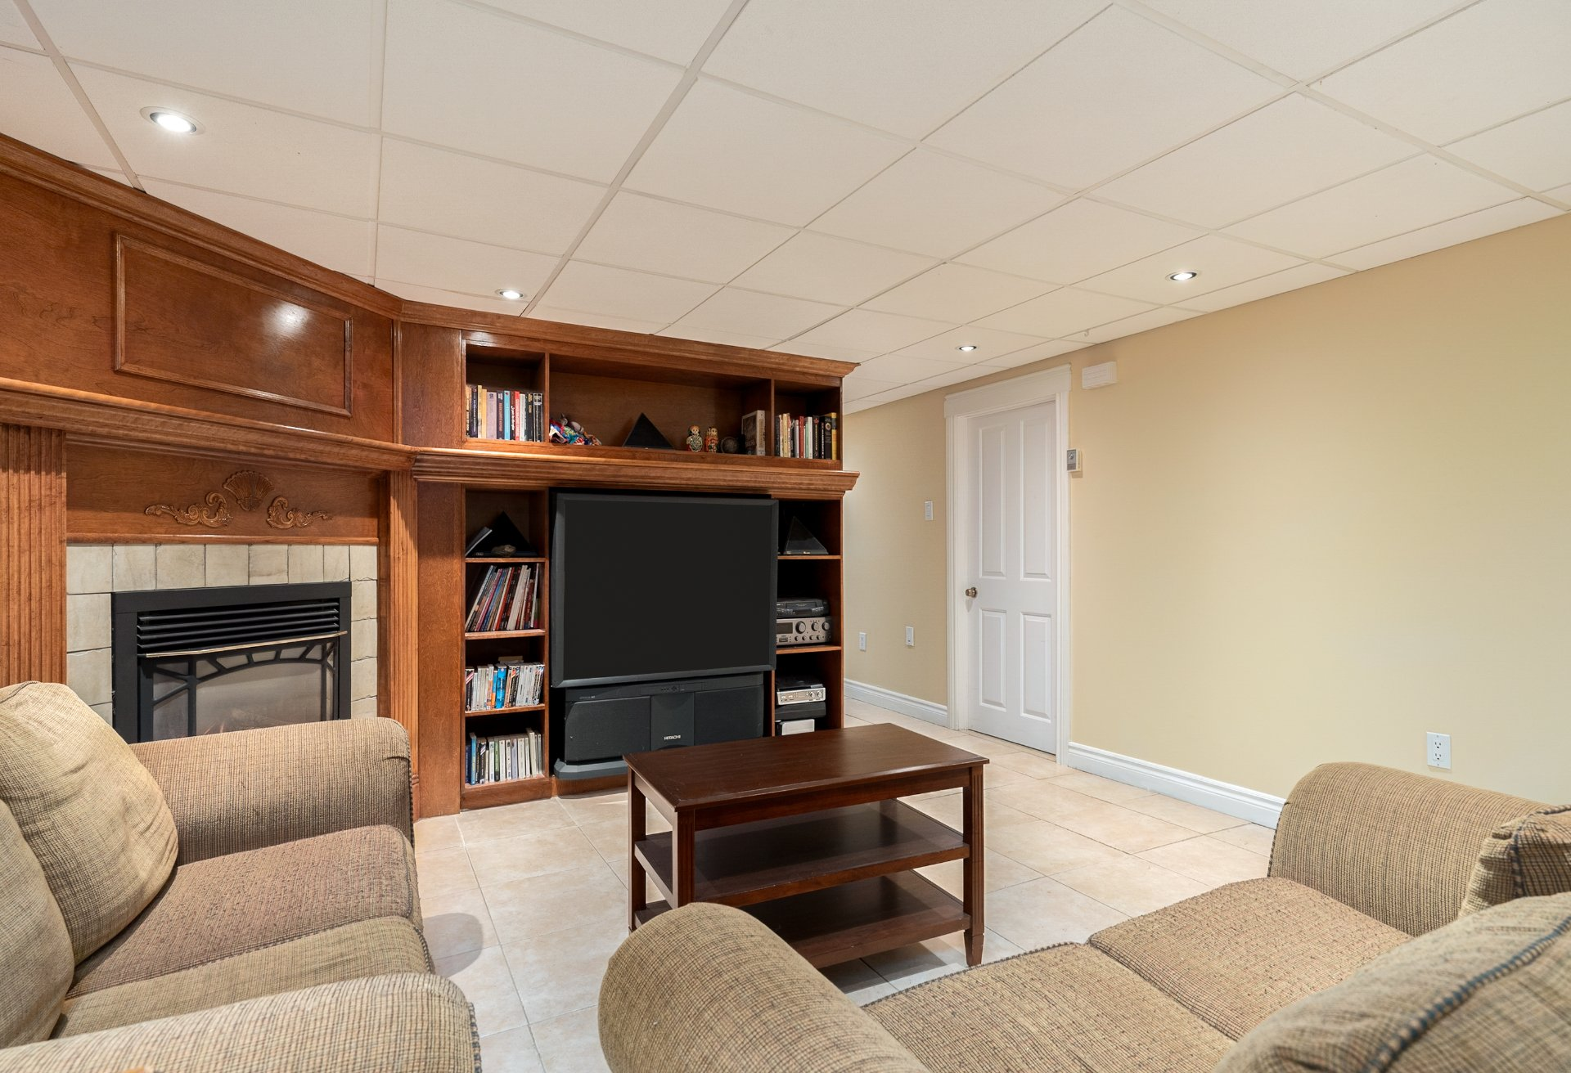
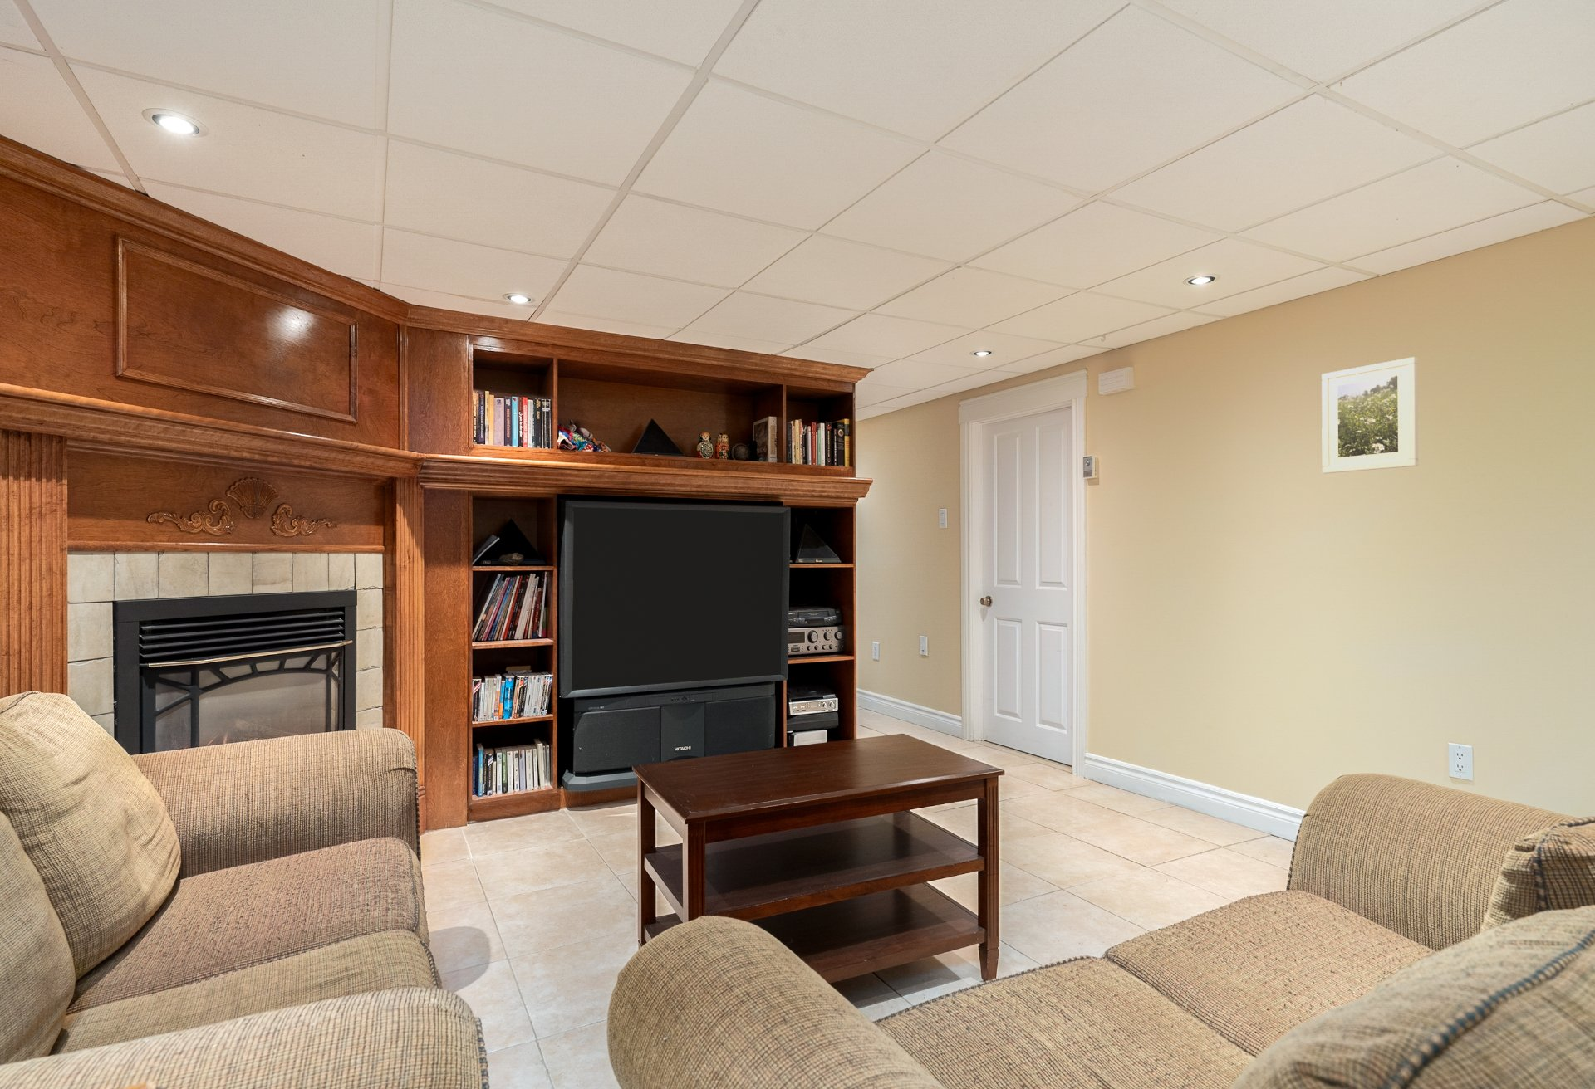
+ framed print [1321,356,1419,474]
